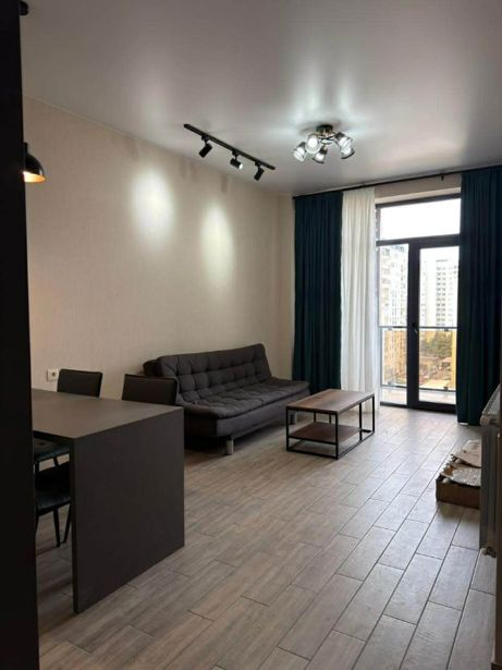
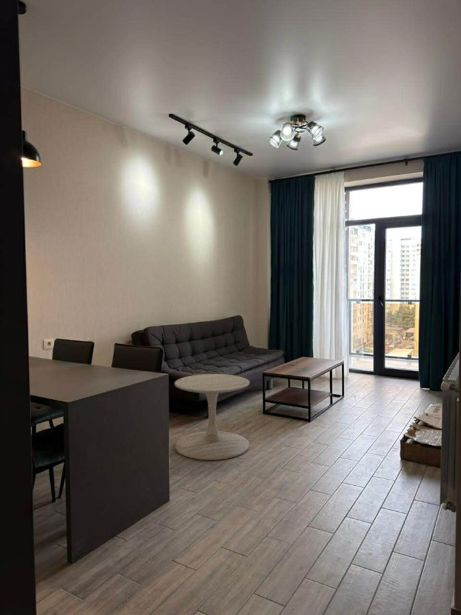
+ side table [174,373,250,461]
